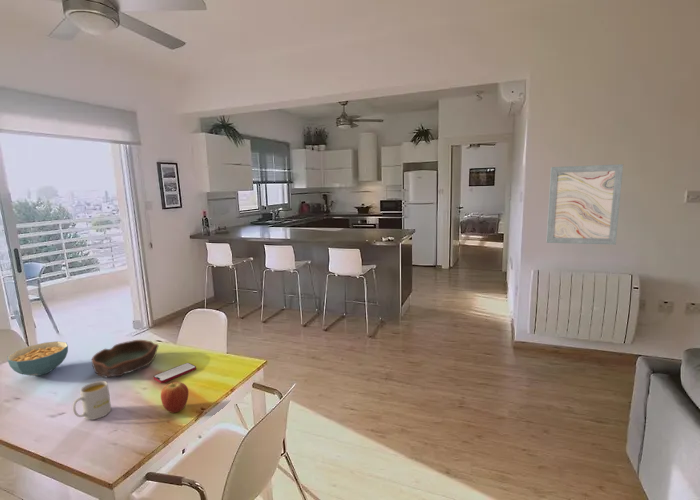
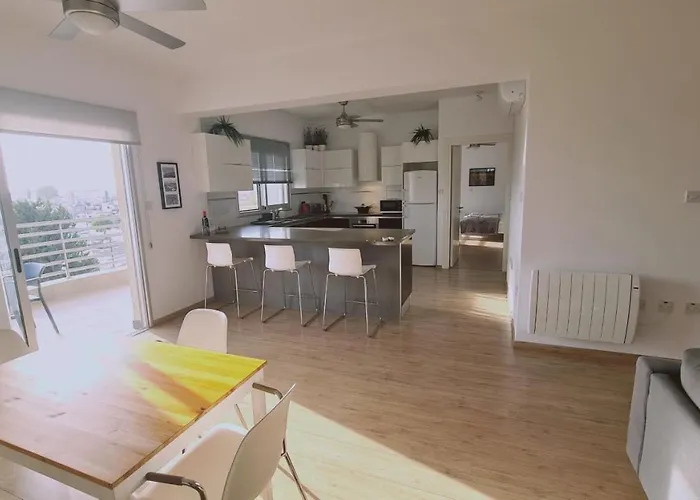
- fruit [160,381,190,414]
- cereal bowl [7,340,69,377]
- smartphone [152,362,197,384]
- bowl [91,339,159,379]
- mug [72,380,112,421]
- wall art [545,163,624,246]
